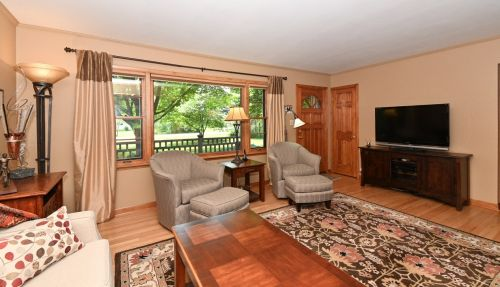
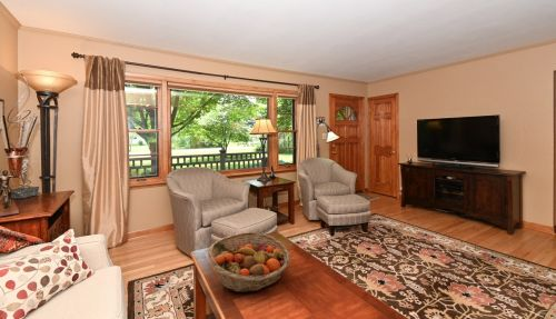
+ fruit basket [207,231,291,293]
